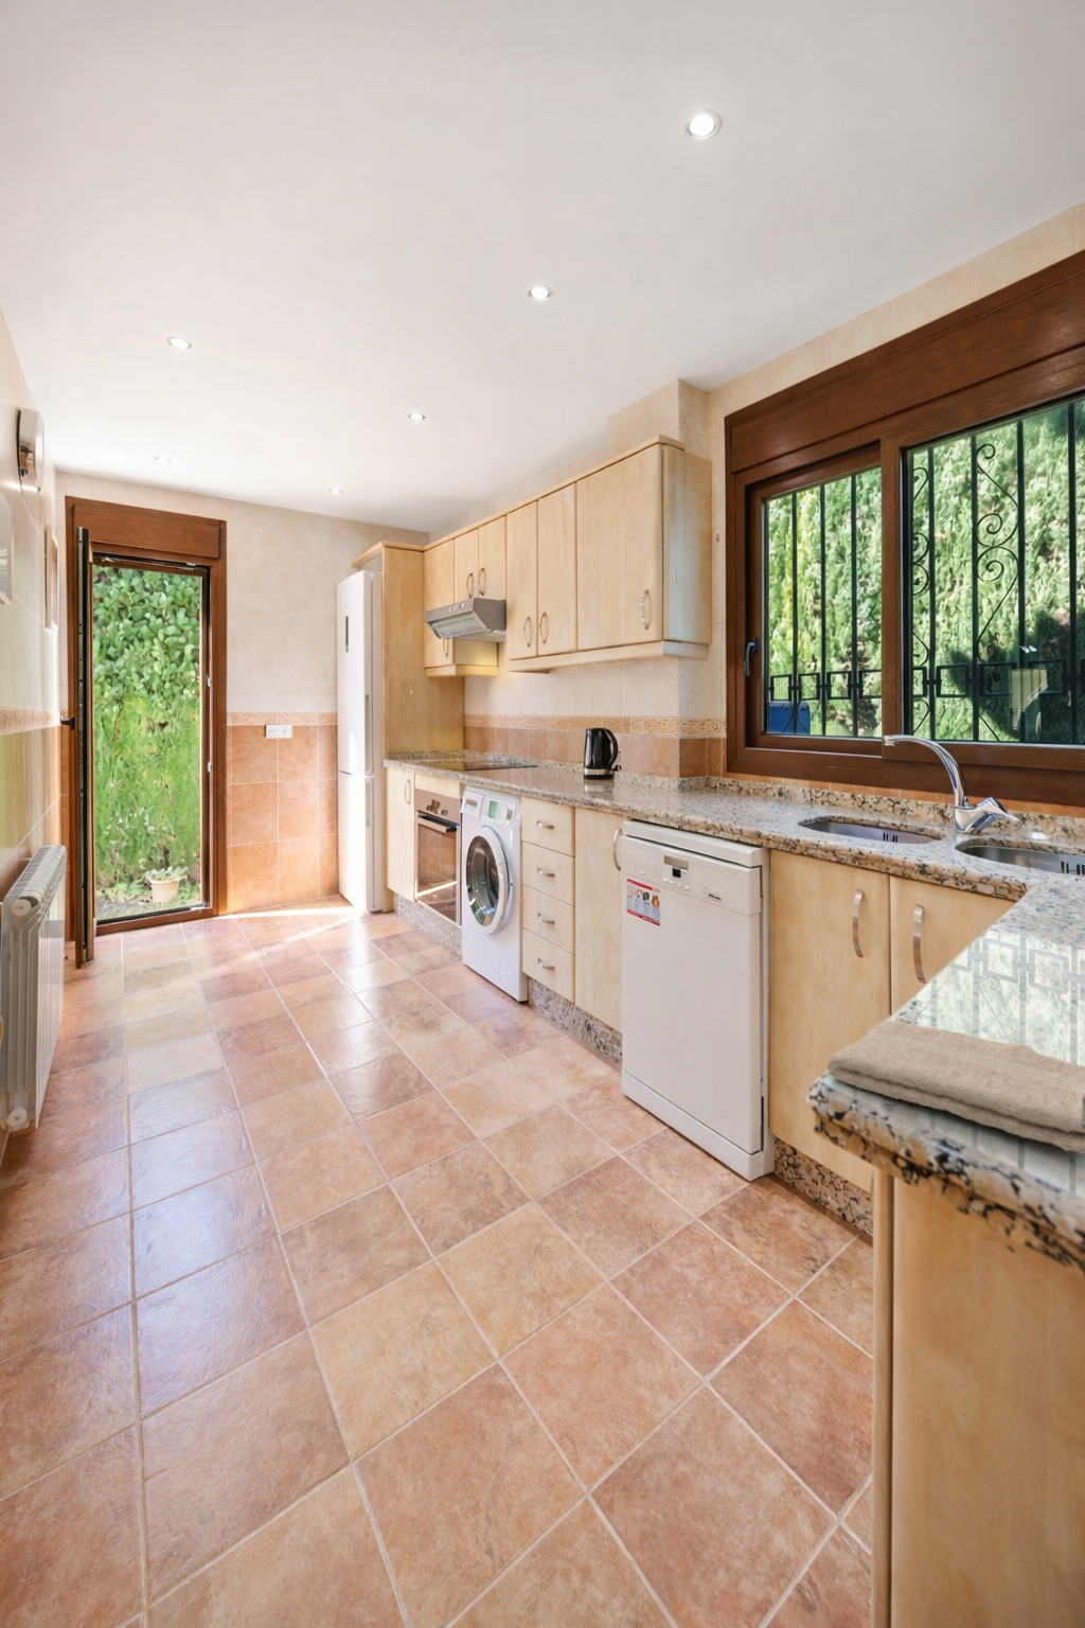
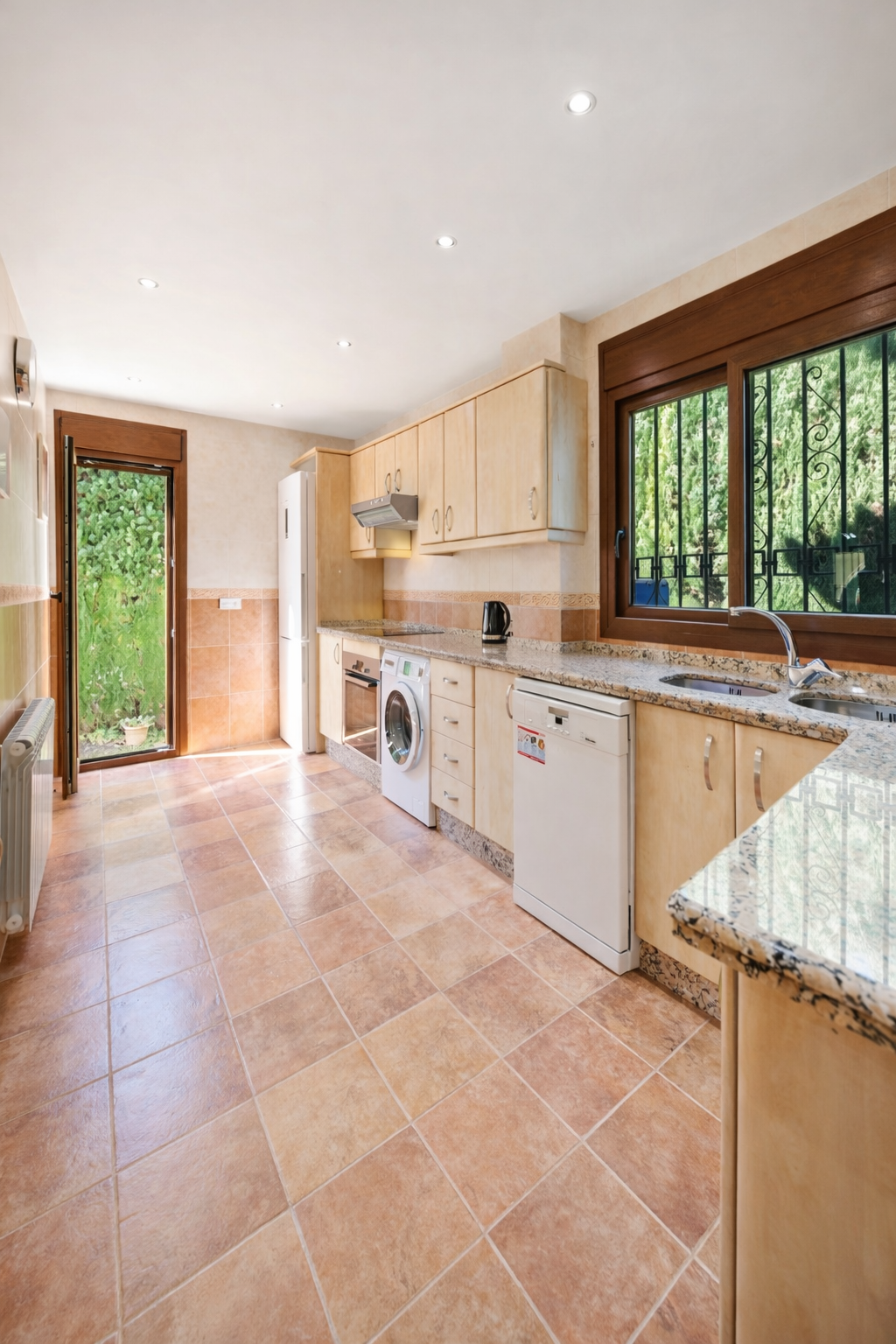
- washcloth [827,1020,1085,1156]
